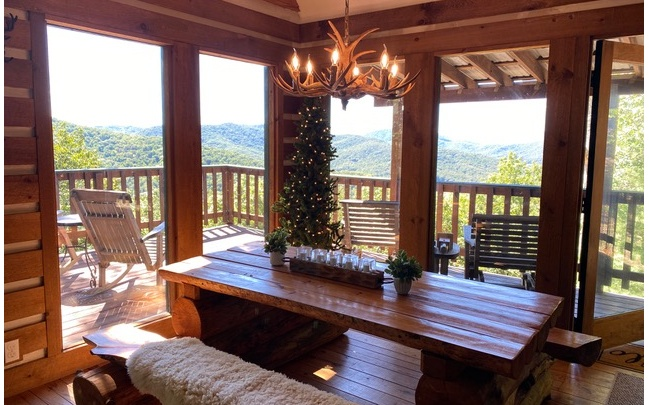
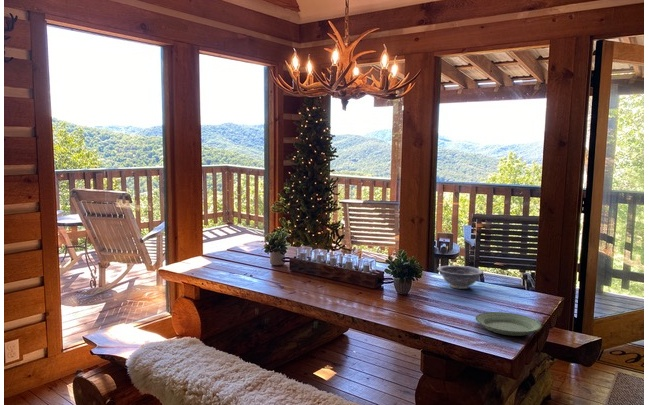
+ plate [474,311,543,337]
+ decorative bowl [436,265,484,290]
